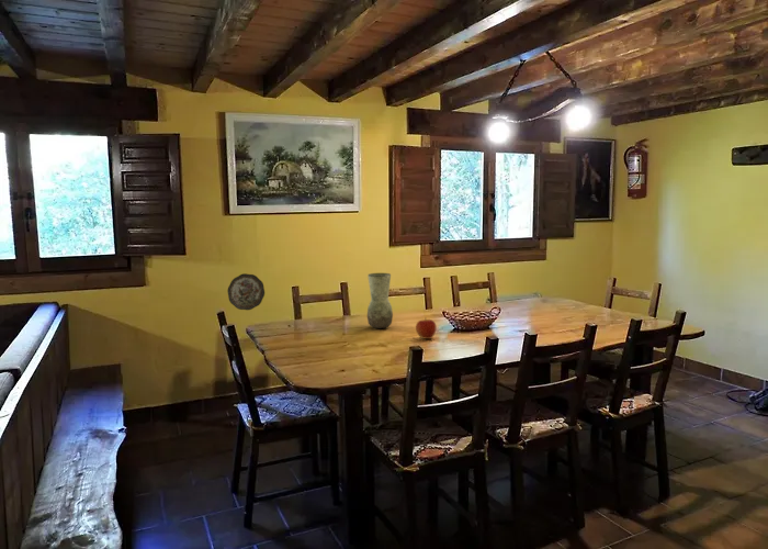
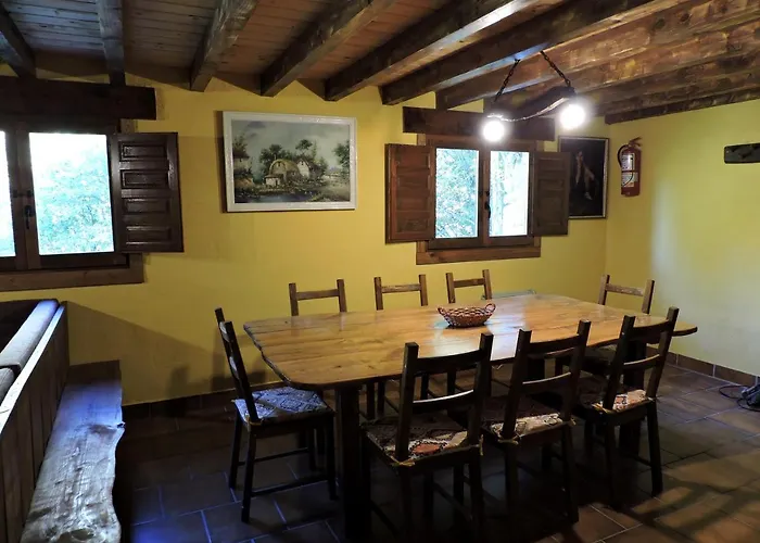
- vase [366,272,394,329]
- decorative plate [227,272,266,311]
- apple [415,316,437,340]
